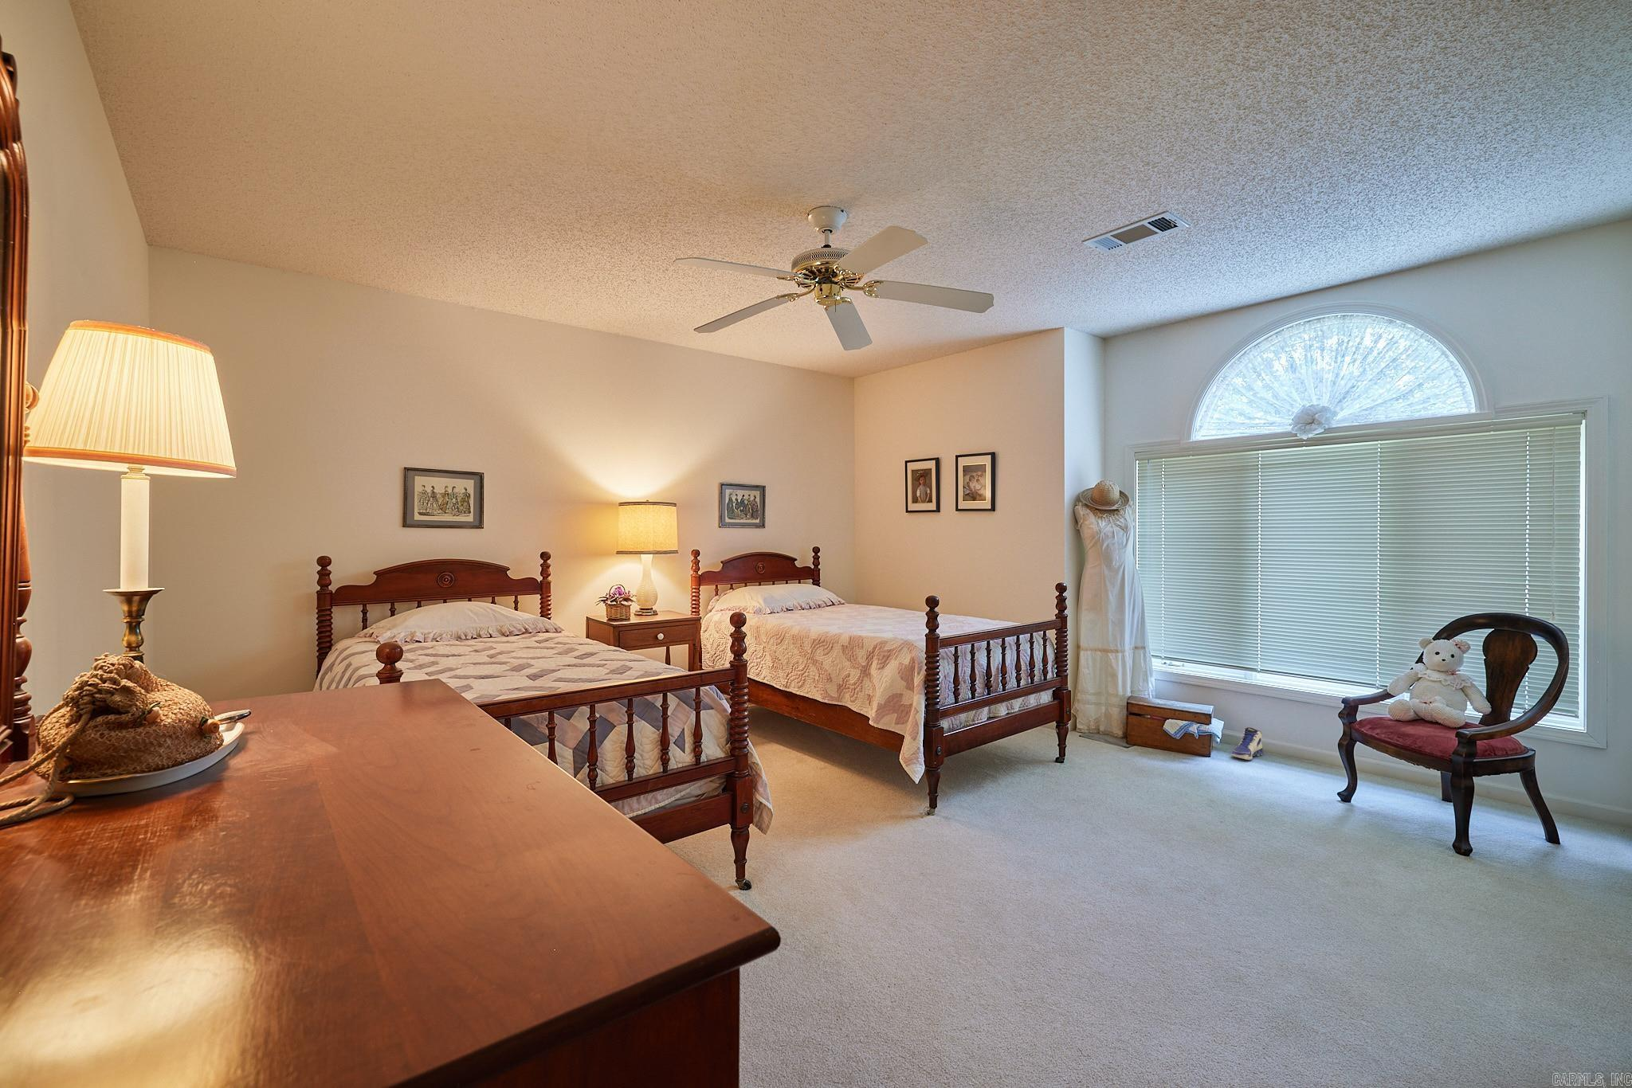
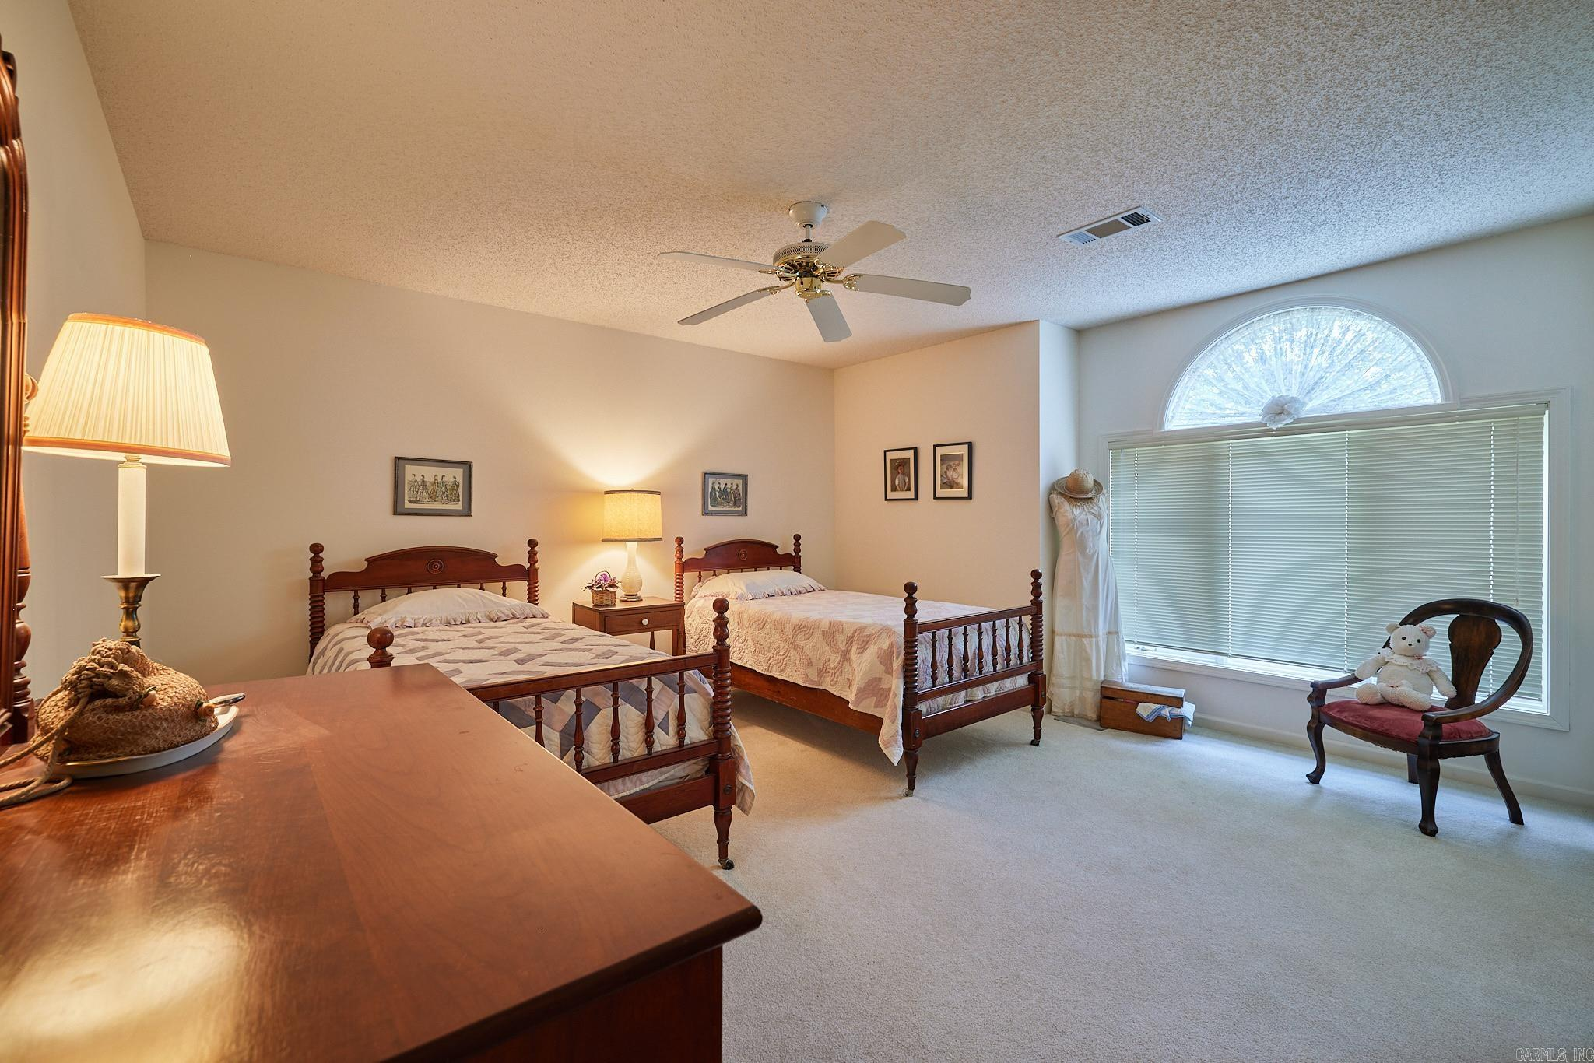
- sneaker [1231,726,1264,760]
